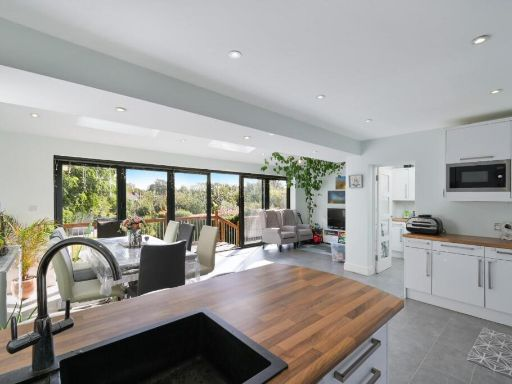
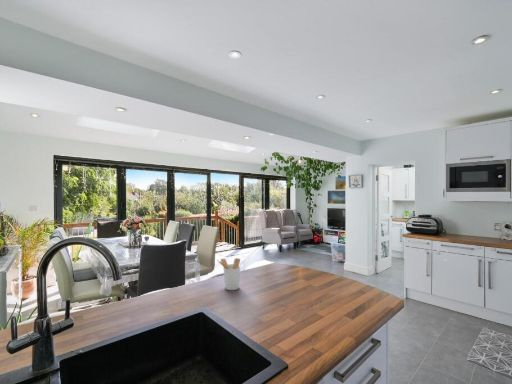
+ utensil holder [216,257,241,291]
